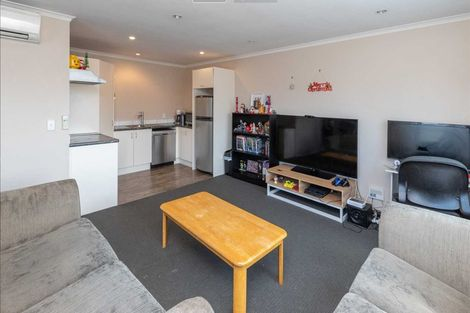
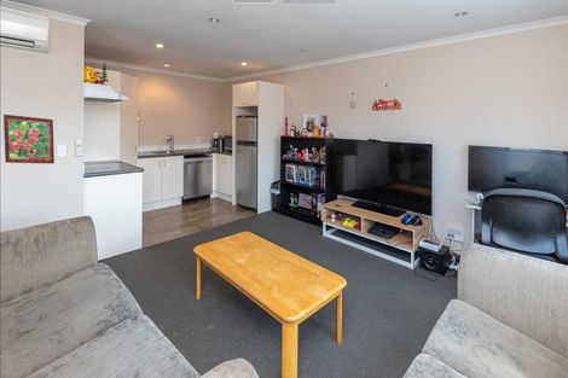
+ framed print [2,114,56,165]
